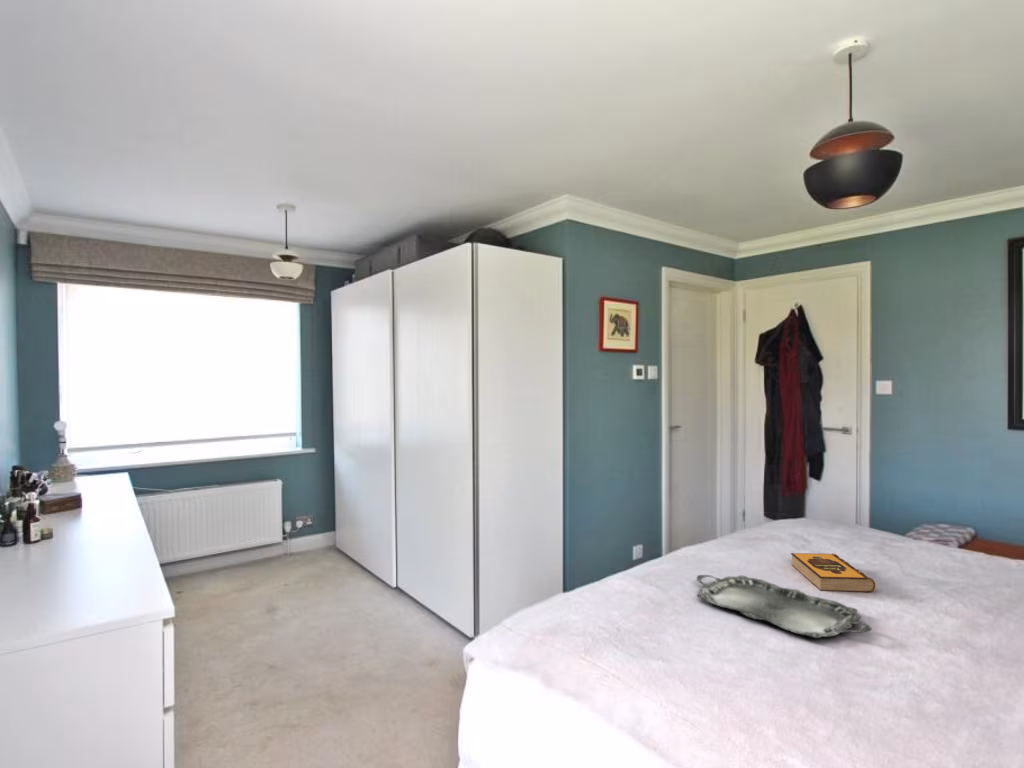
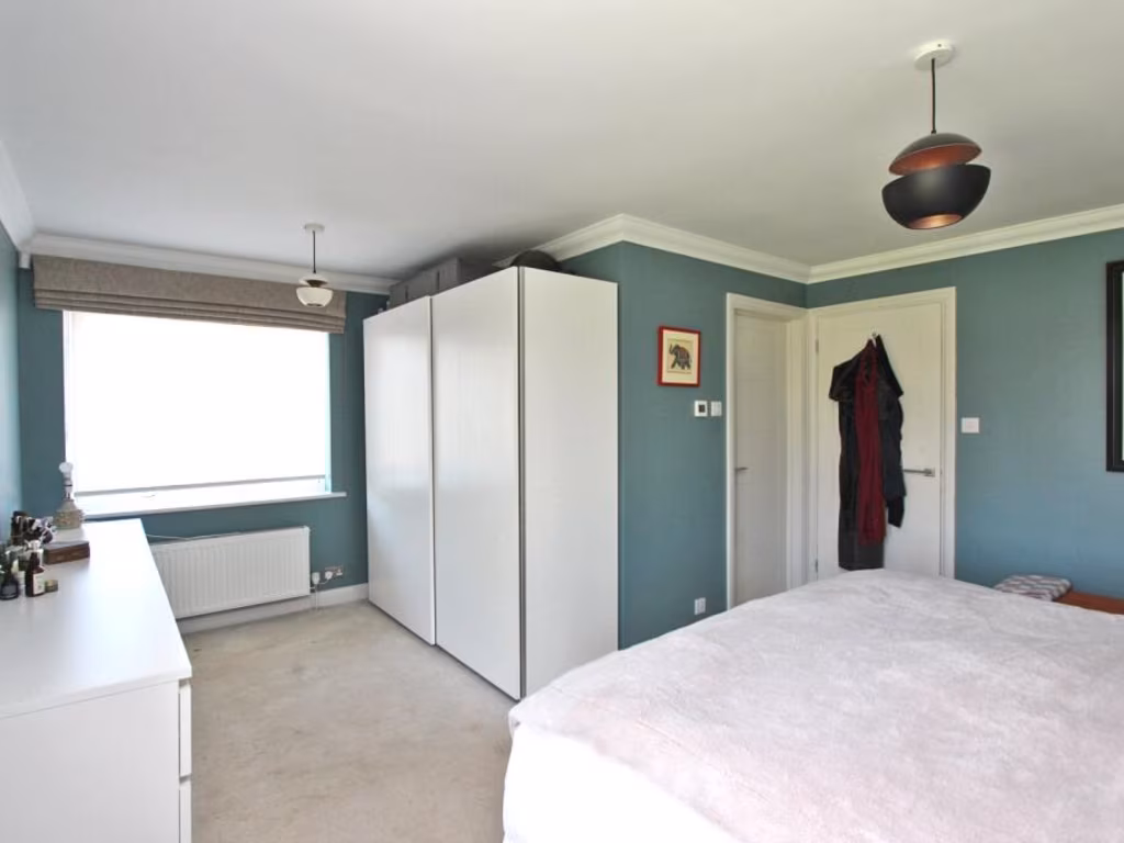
- hardback book [790,552,876,594]
- serving tray [696,574,873,639]
